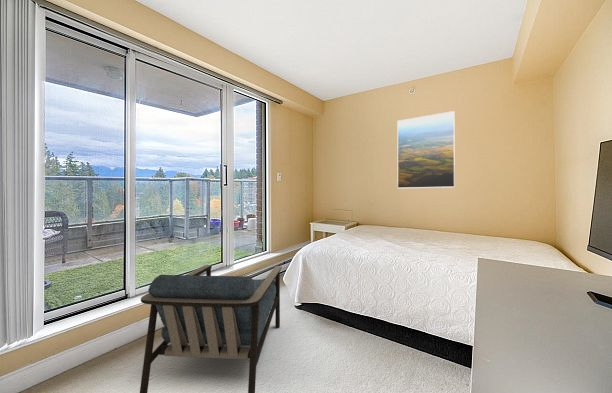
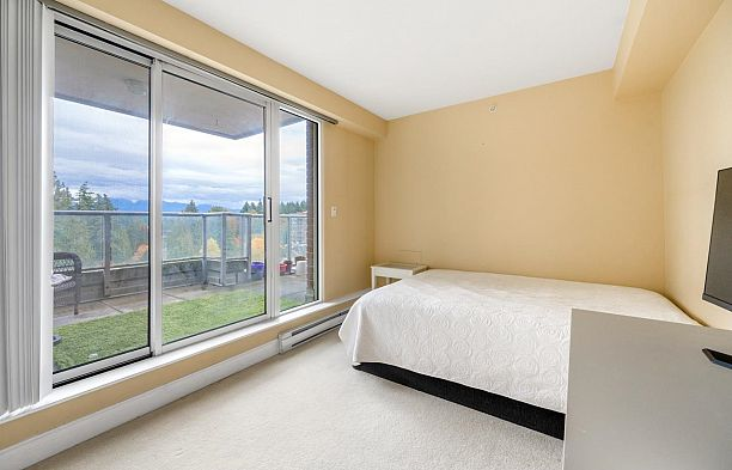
- armchair [139,264,283,393]
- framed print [397,110,456,189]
